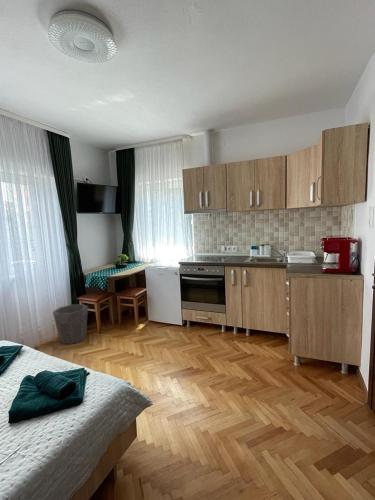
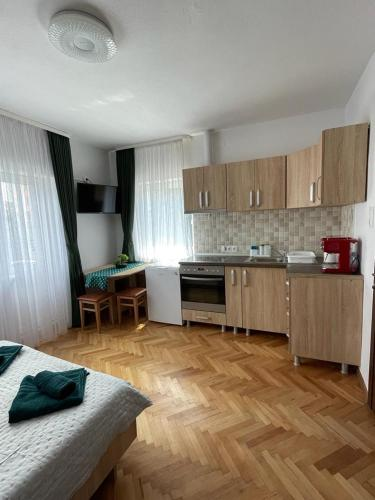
- waste bin [52,303,89,345]
